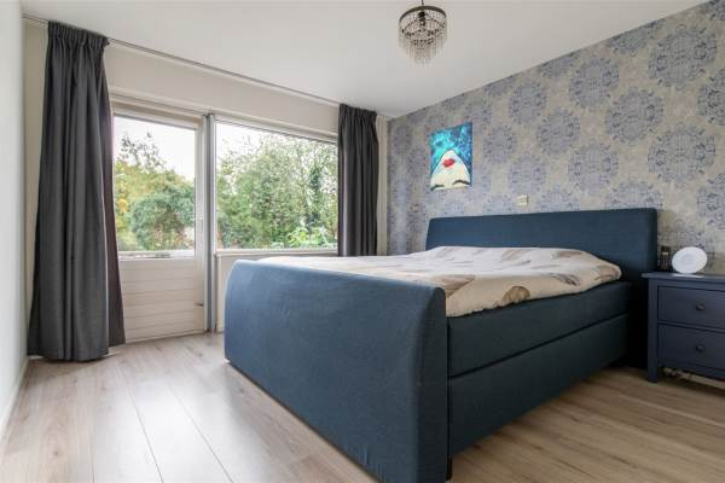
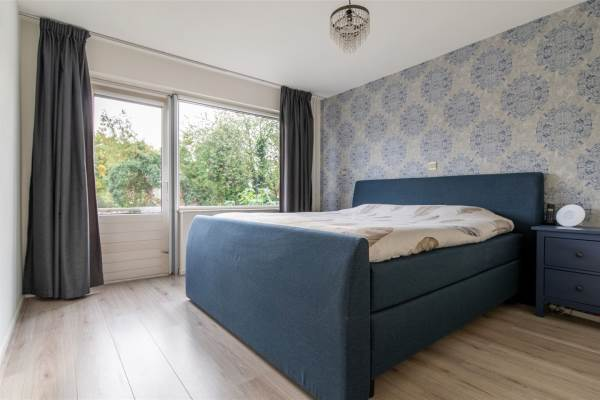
- wall art [429,121,474,192]
